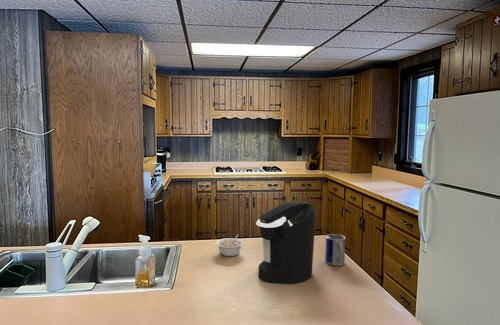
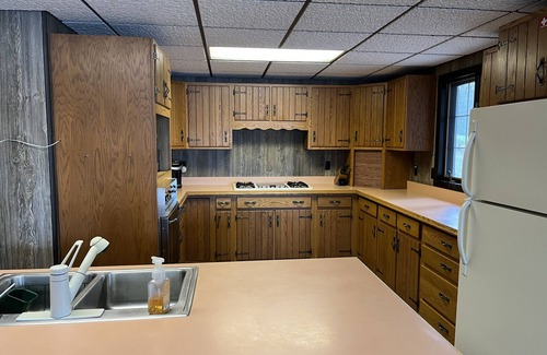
- coffee maker [255,200,316,285]
- mug [324,233,346,267]
- legume [215,234,244,257]
